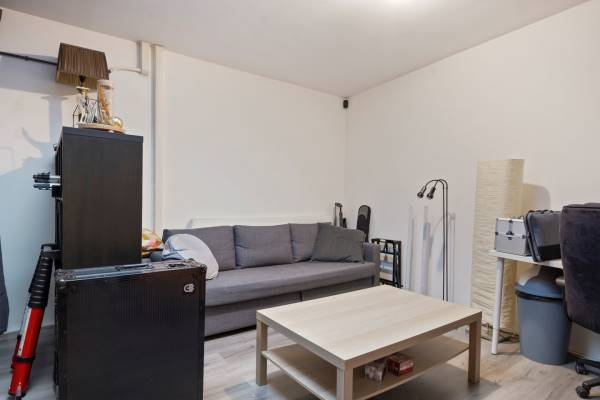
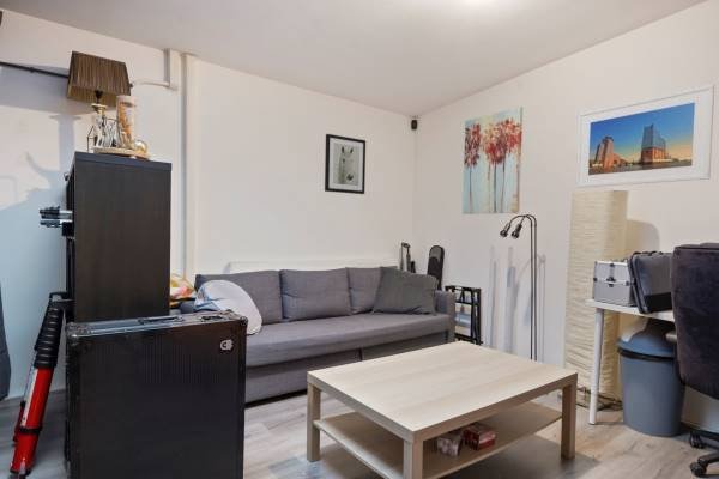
+ wall art [461,105,524,216]
+ wall art [324,133,367,195]
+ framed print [575,83,715,189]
